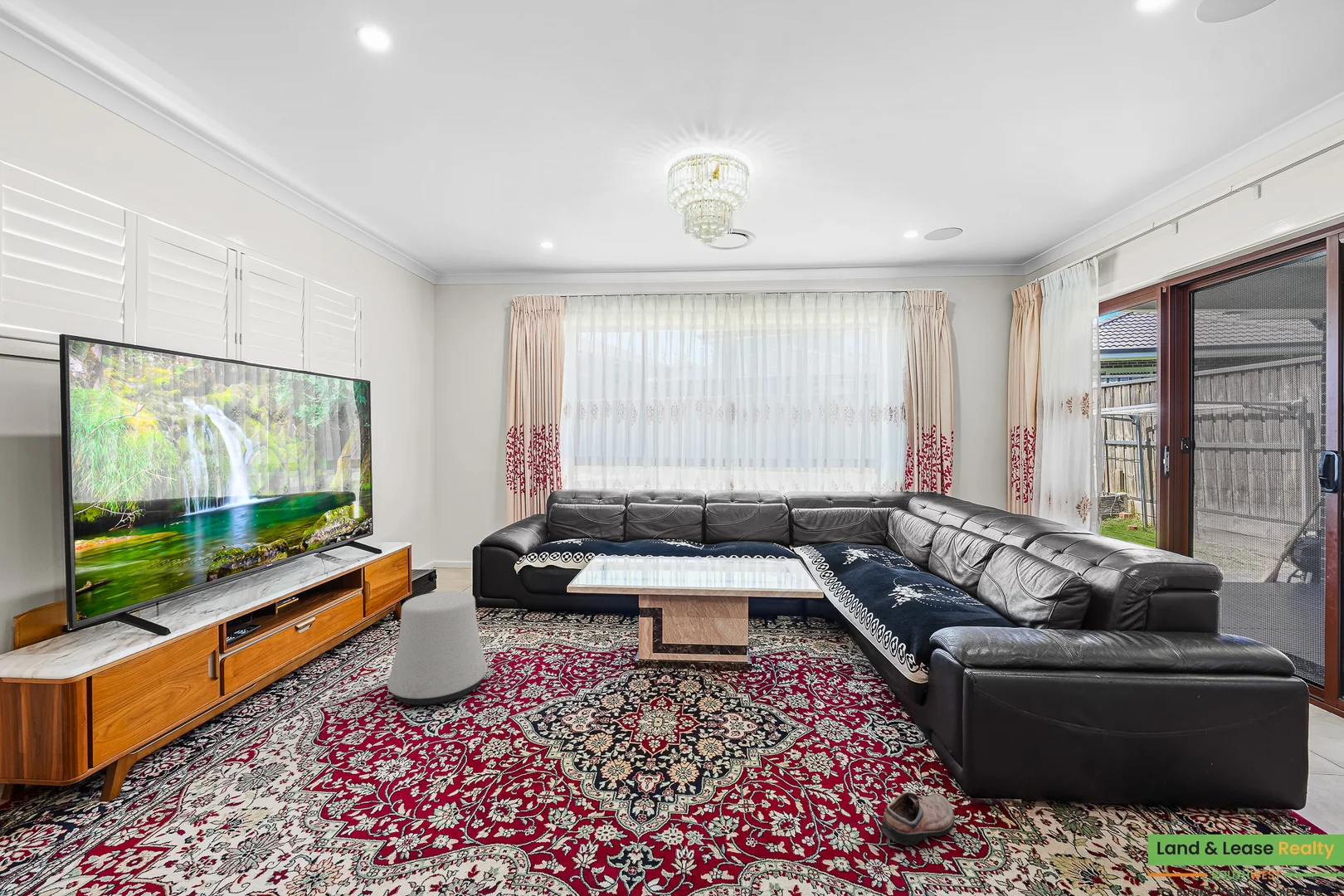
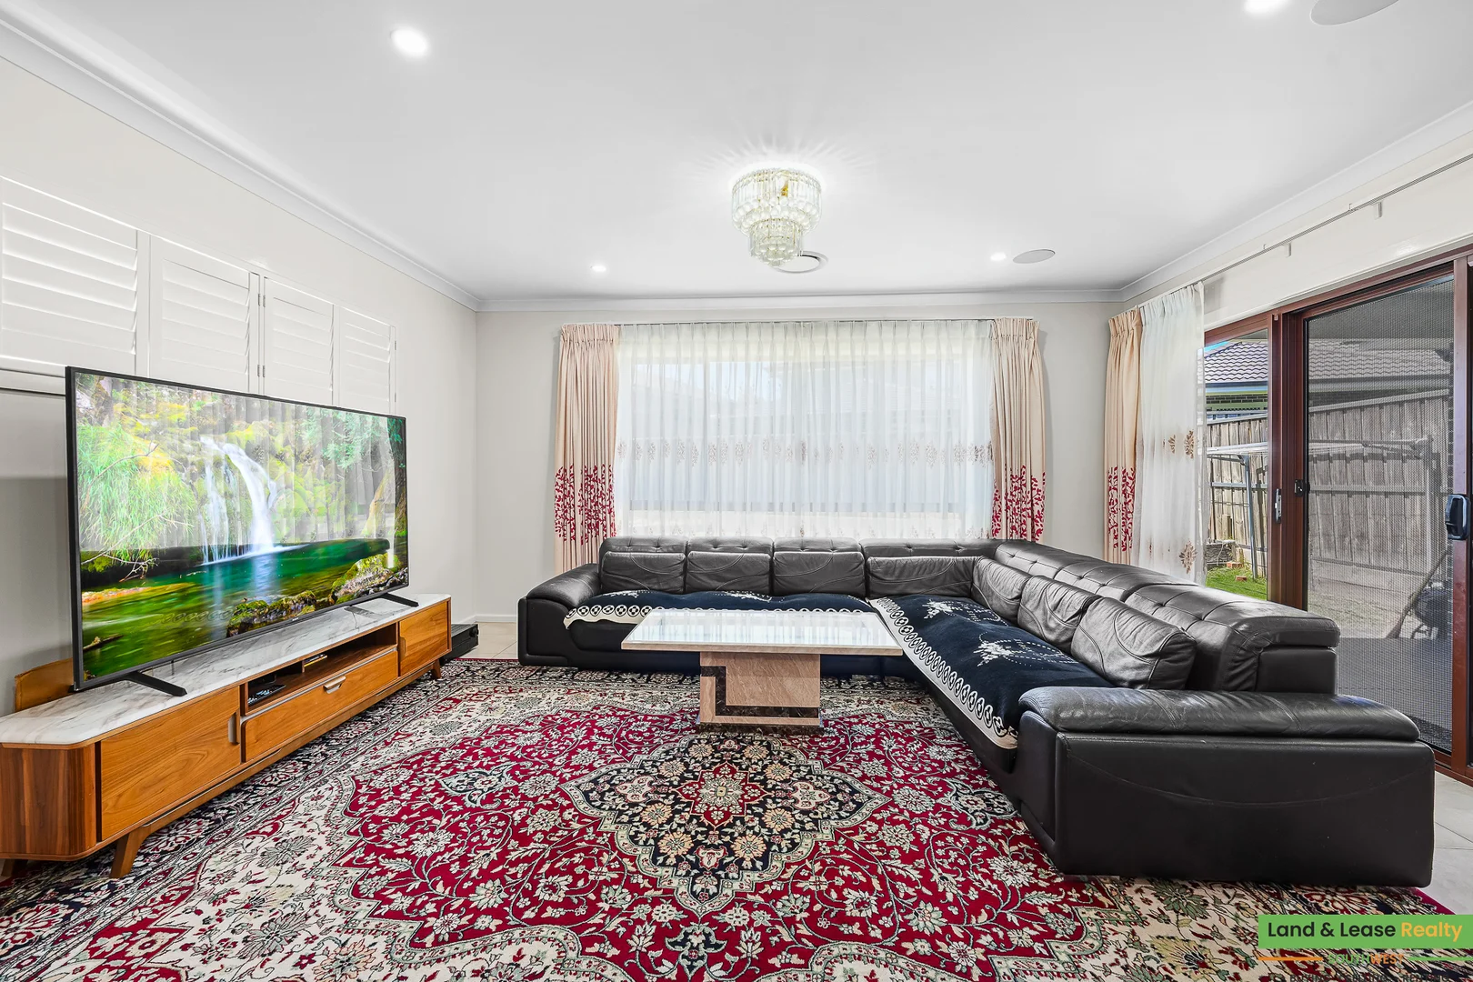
- shoe [880,791,955,846]
- stool [387,591,489,706]
